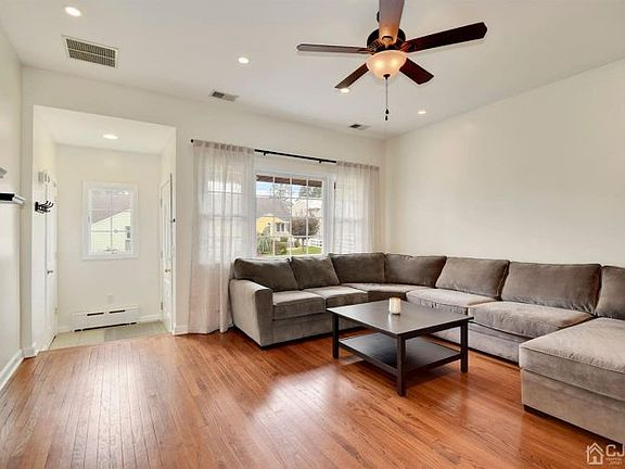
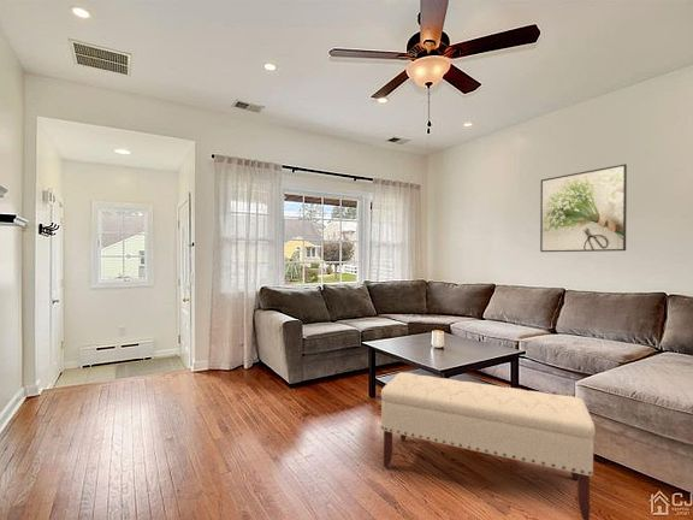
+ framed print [539,162,628,253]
+ bench [379,371,596,520]
